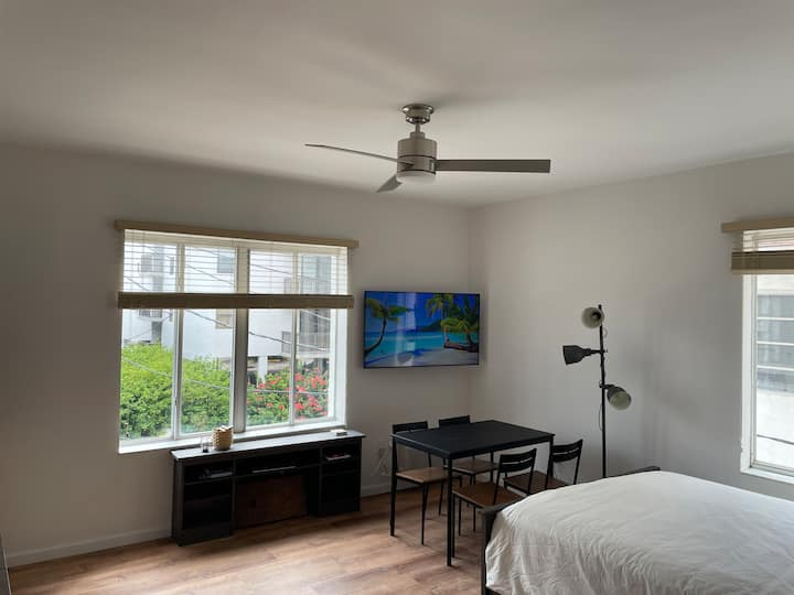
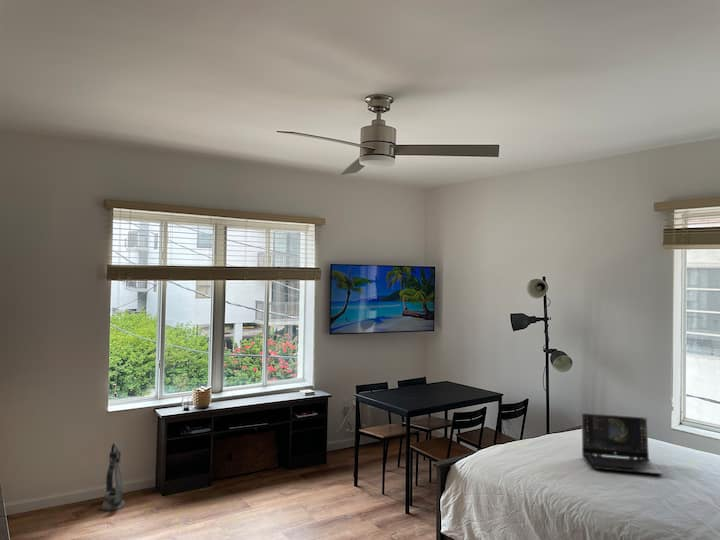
+ laptop [580,412,664,476]
+ lantern [100,442,126,512]
